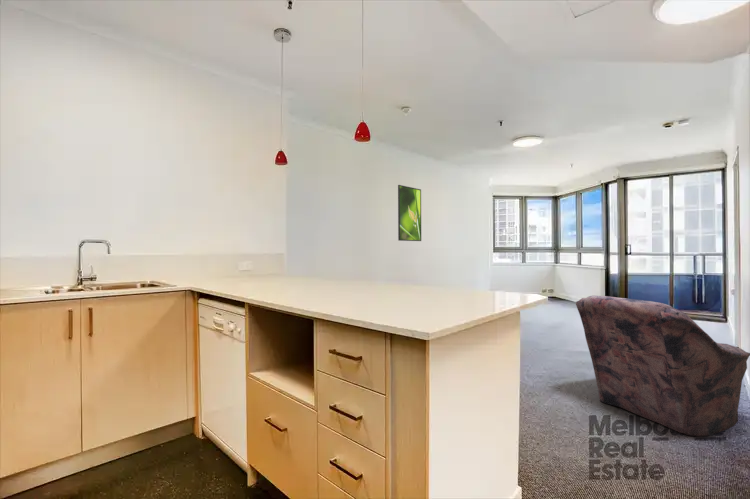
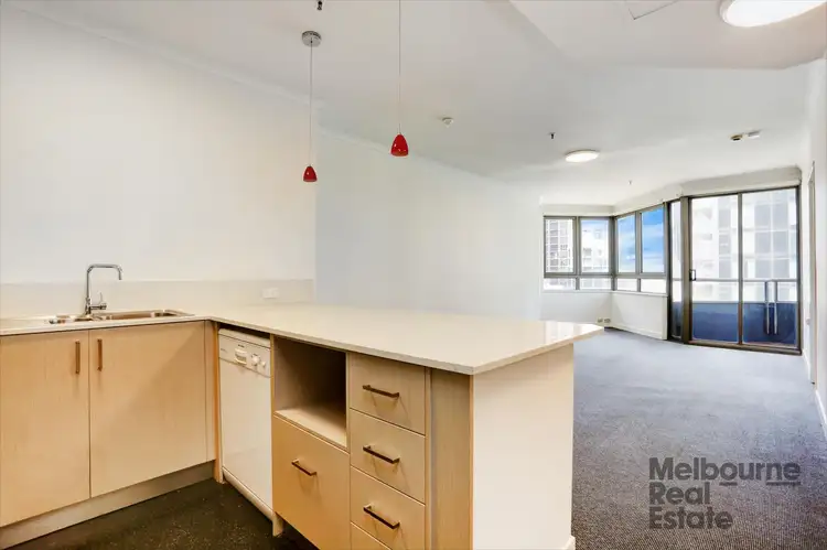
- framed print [397,184,422,242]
- armchair [575,294,750,437]
